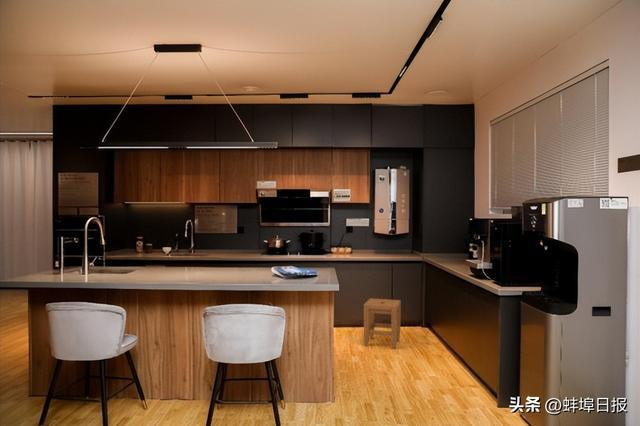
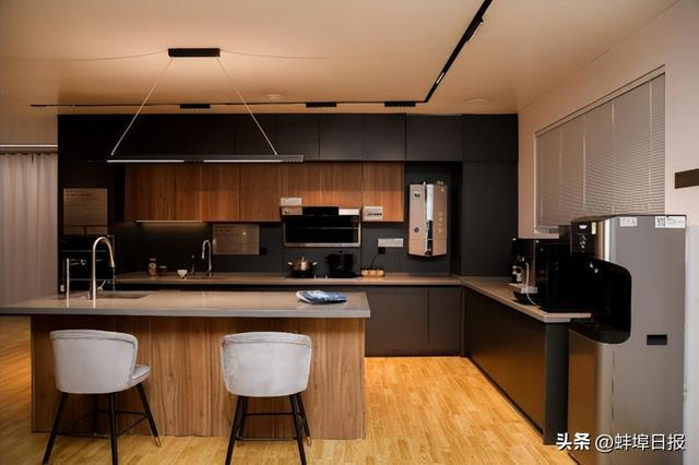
- stool [363,297,402,350]
